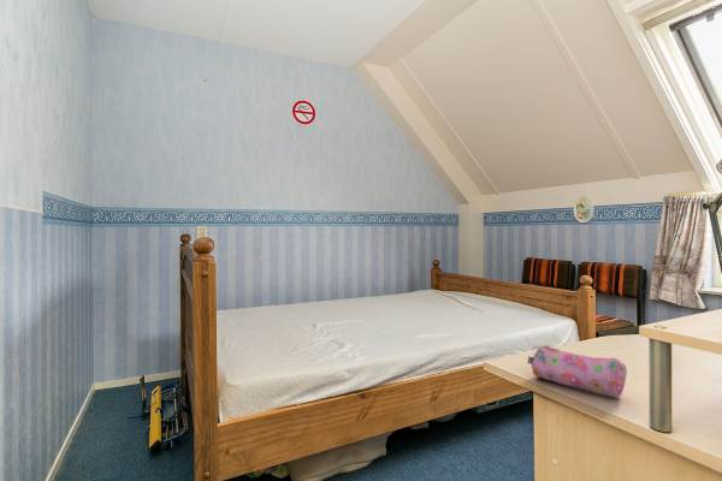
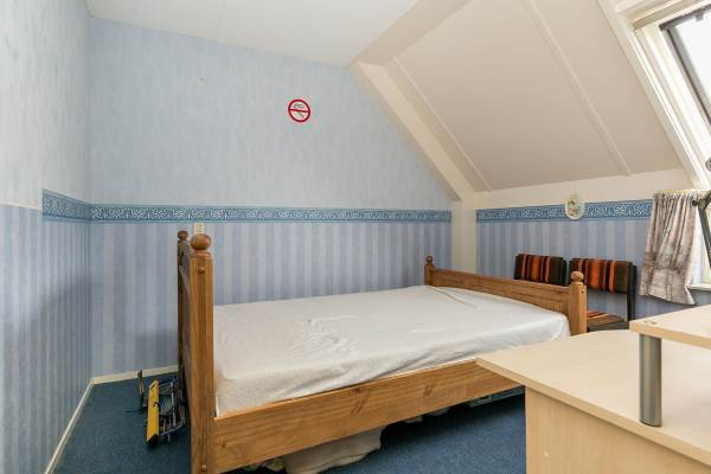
- pencil case [526,344,628,399]
